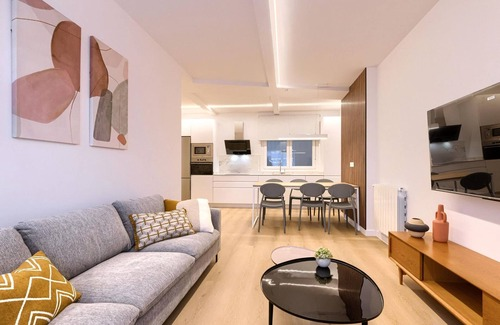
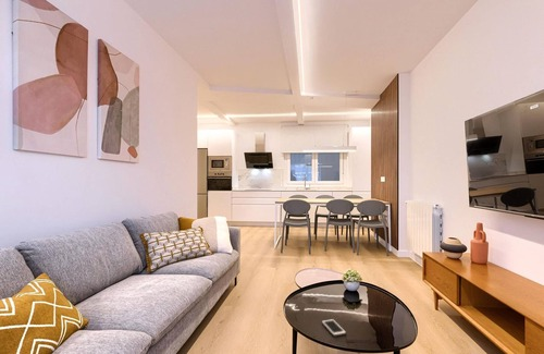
+ cell phone [321,318,347,338]
